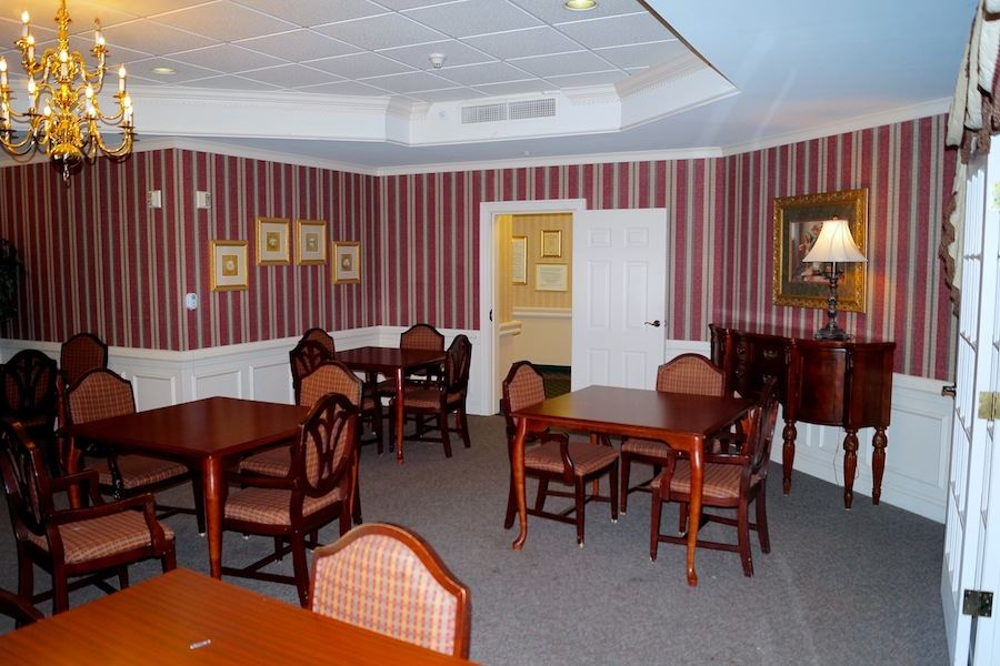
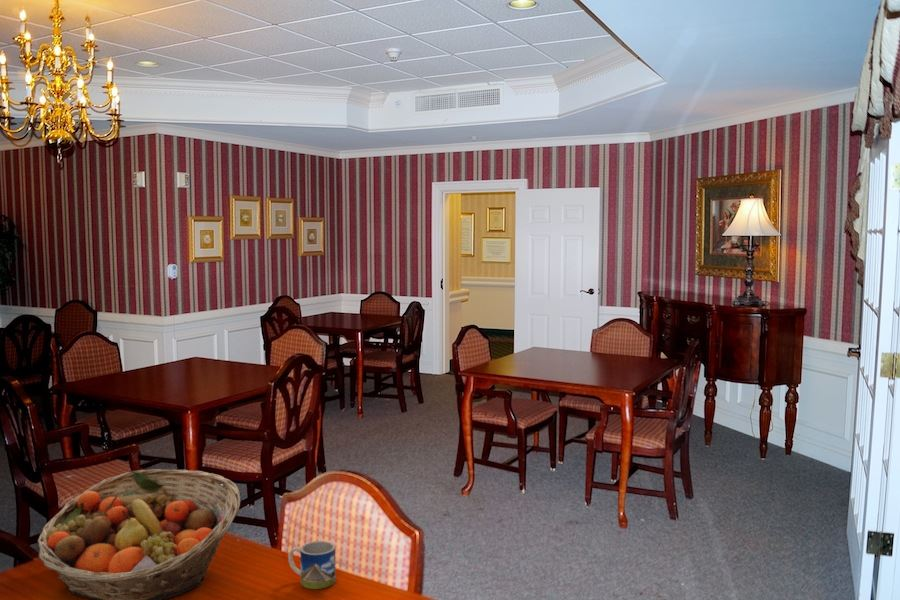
+ mug [287,540,336,590]
+ fruit basket [37,468,241,600]
